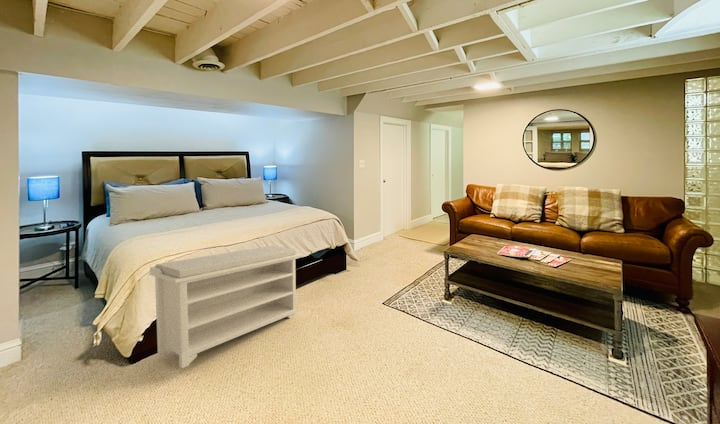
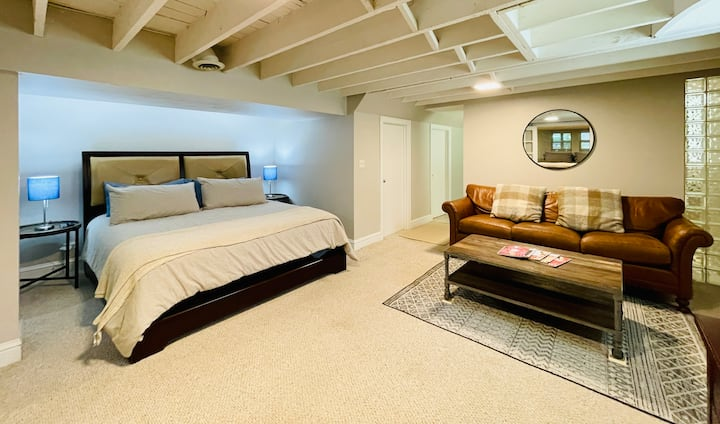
- bench [148,245,301,369]
